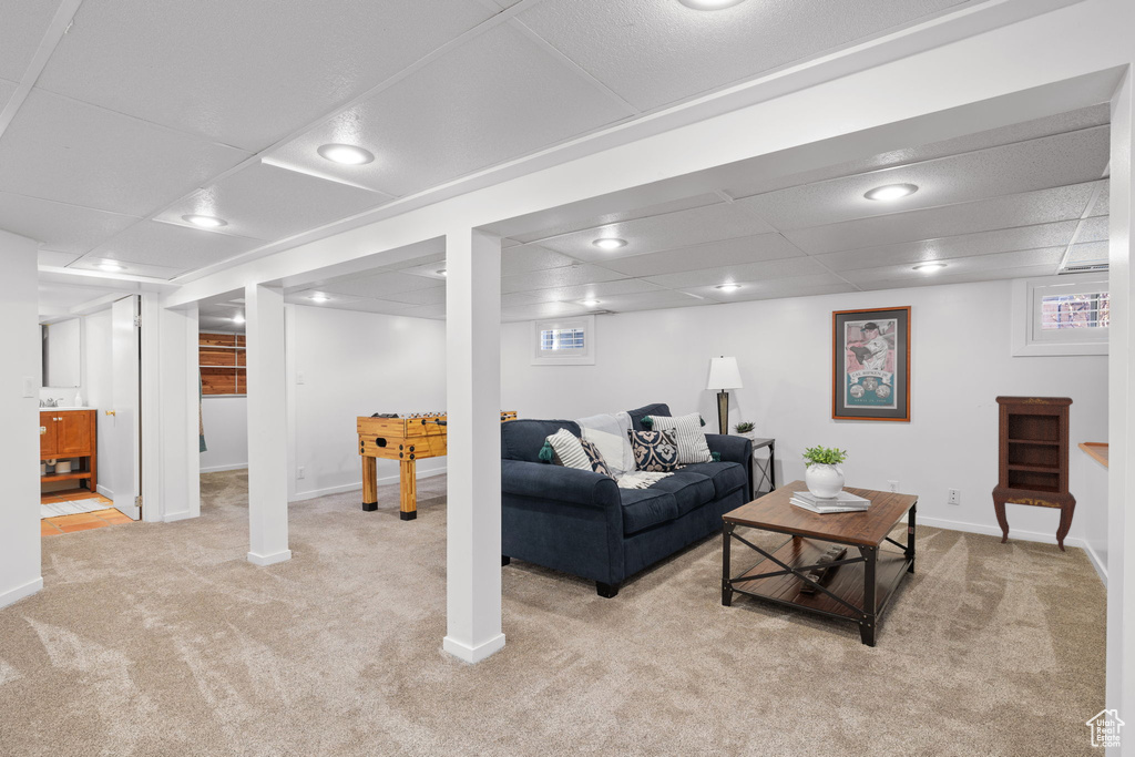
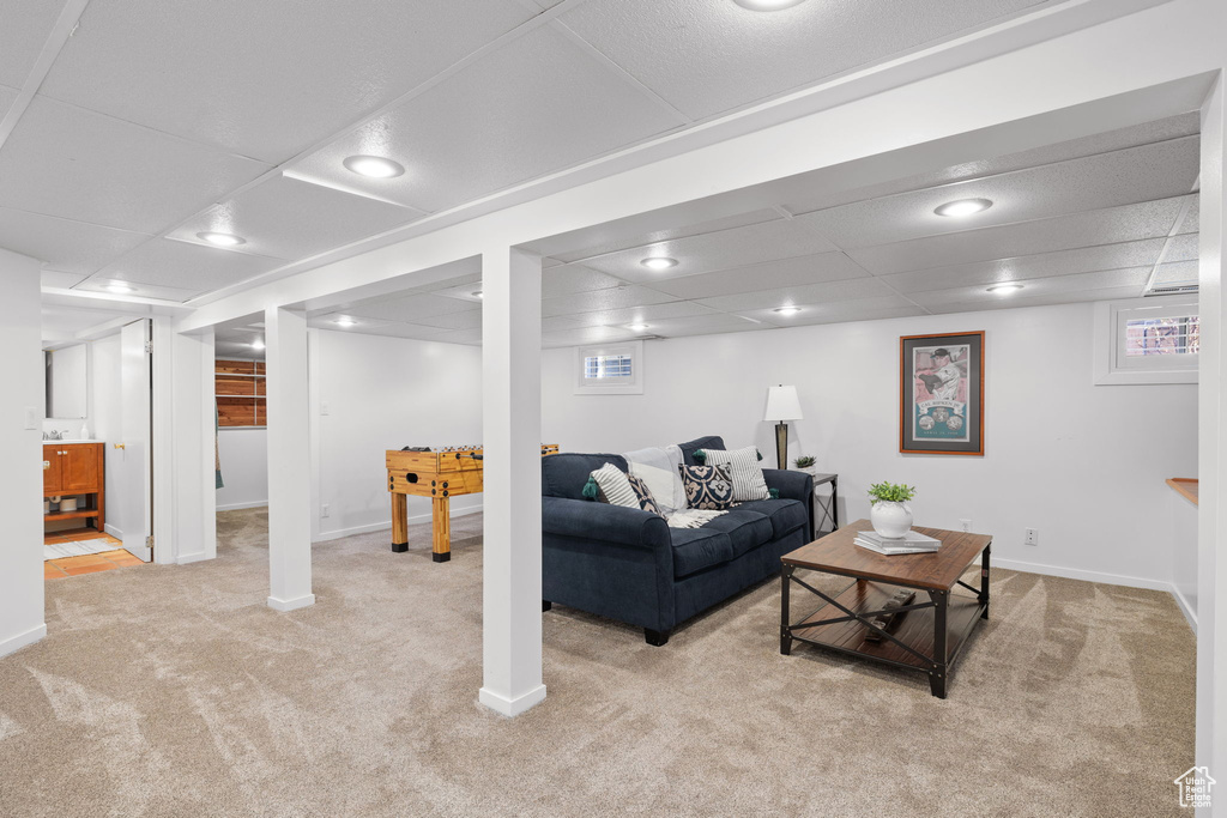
- cabinet [991,395,1077,553]
